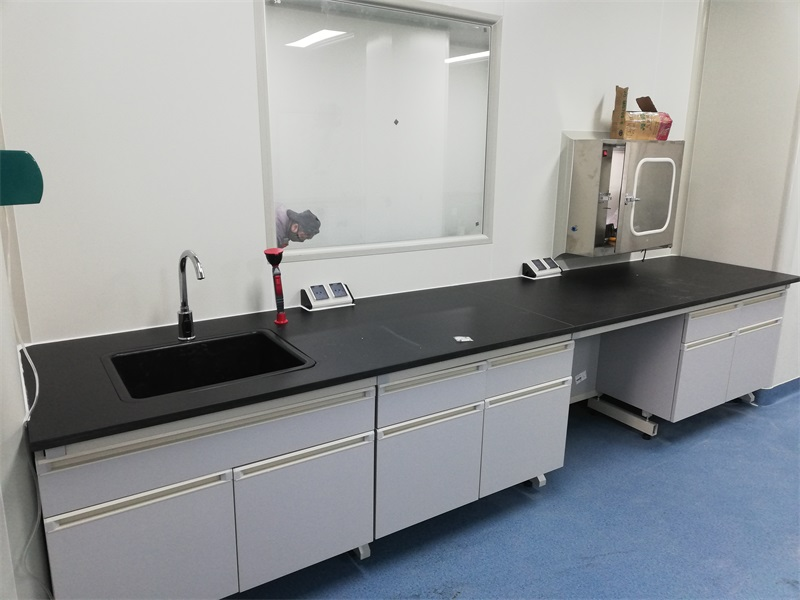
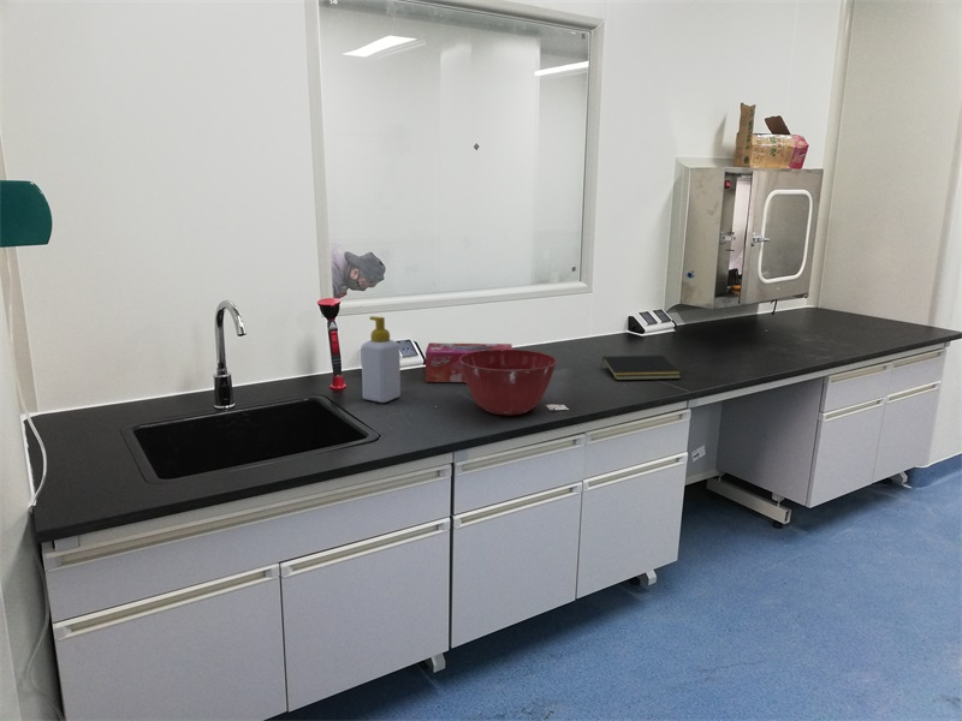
+ soap bottle [360,315,402,404]
+ tissue box [424,341,513,383]
+ mixing bowl [459,348,558,416]
+ notepad [599,354,682,381]
